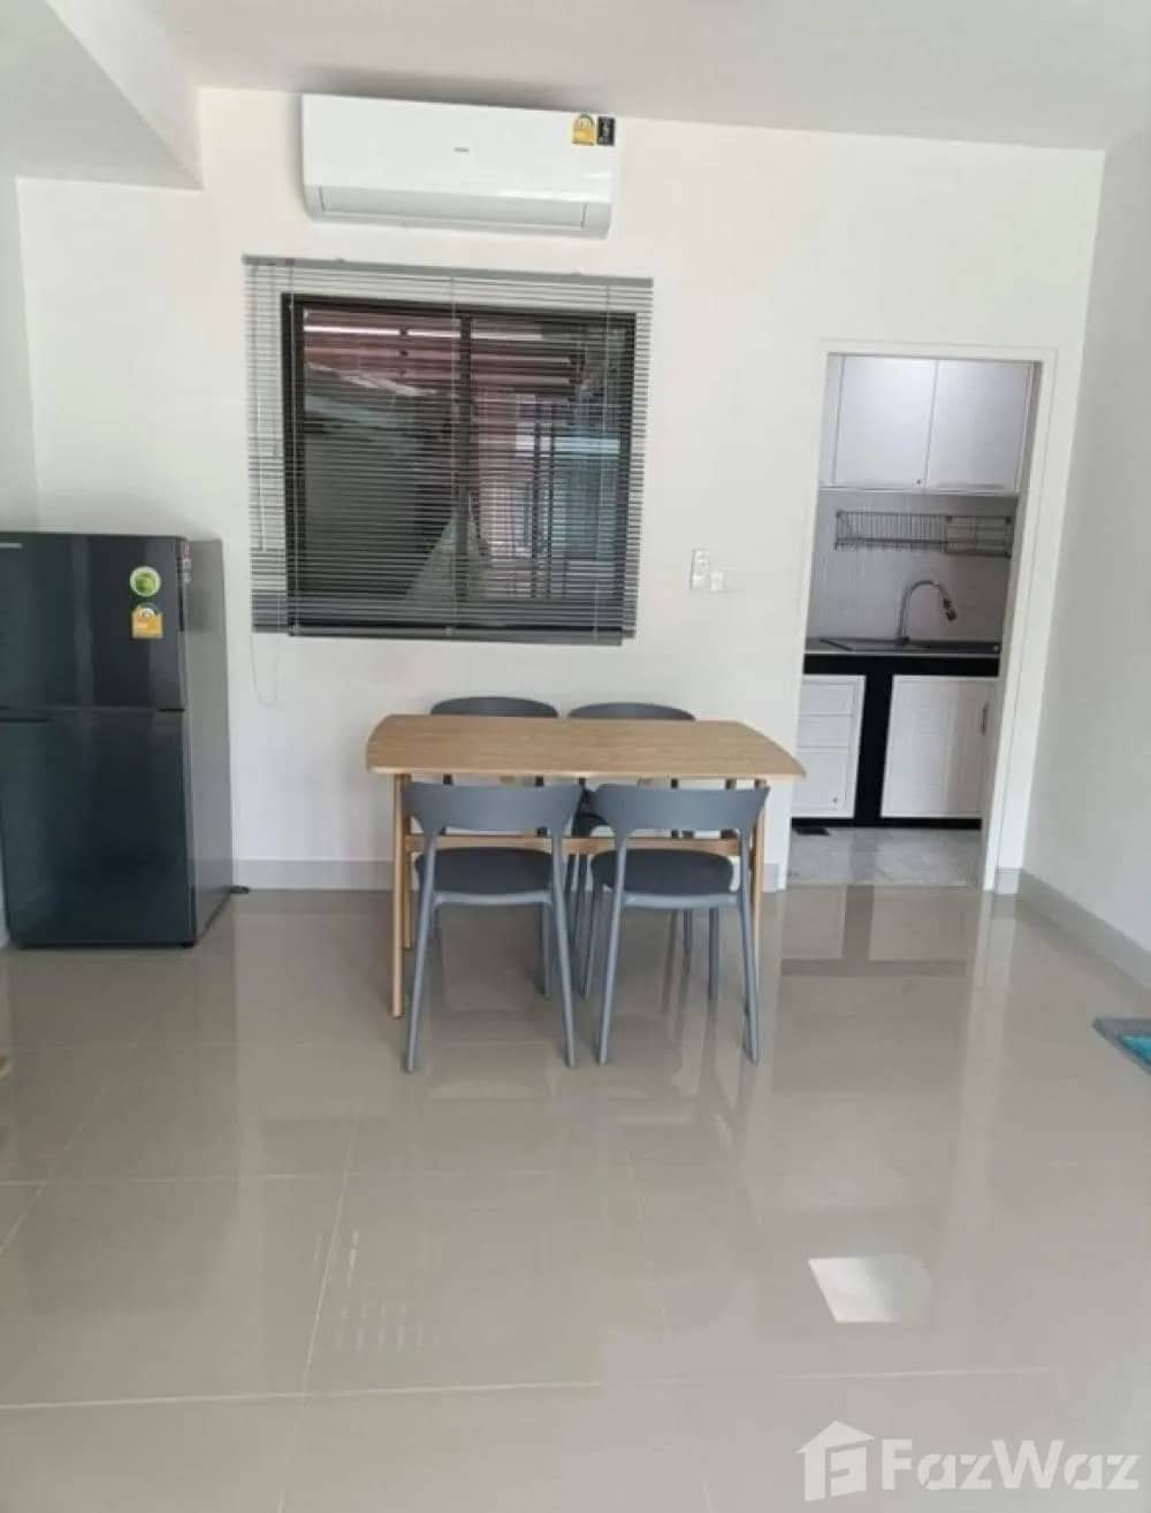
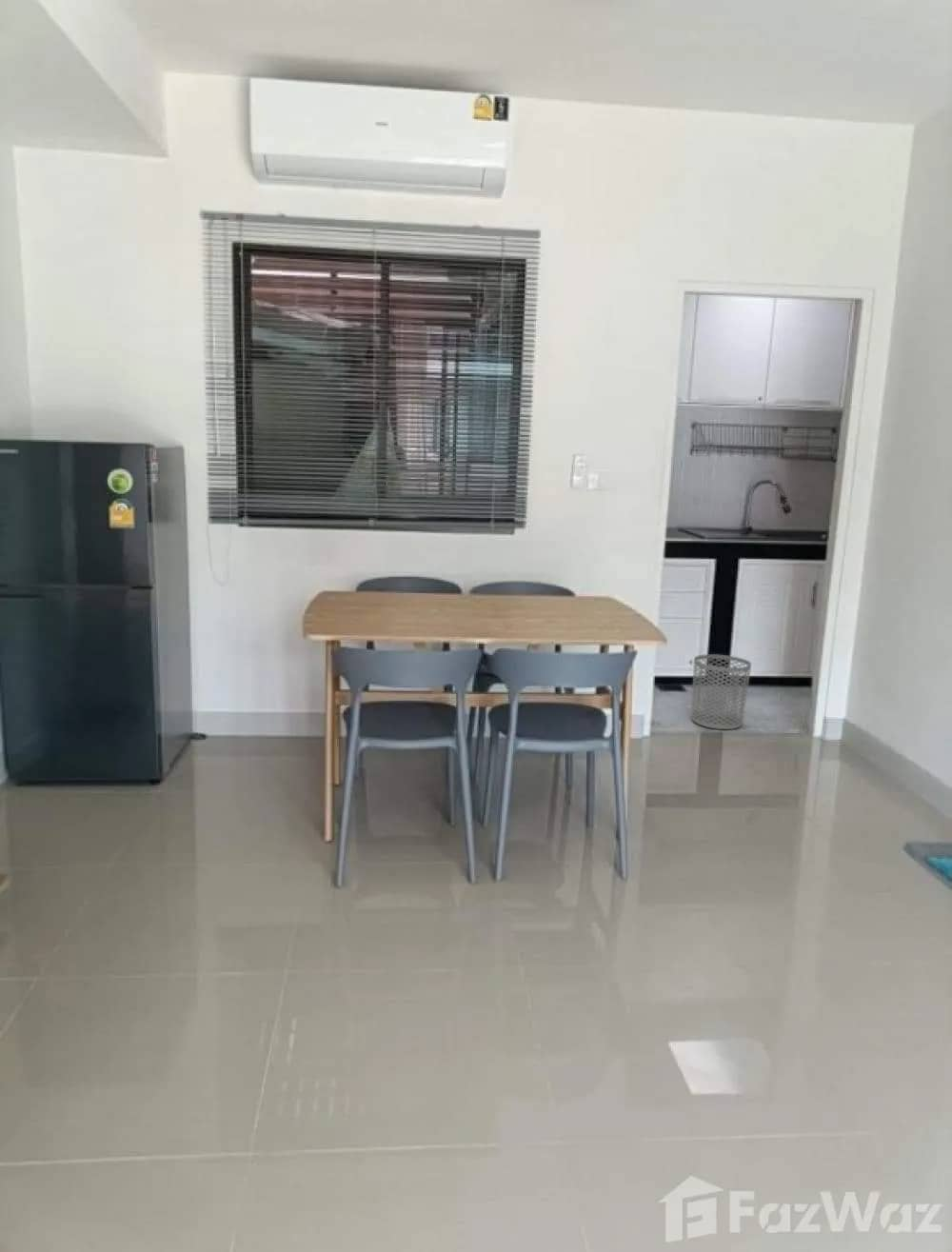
+ waste bin [690,653,752,730]
